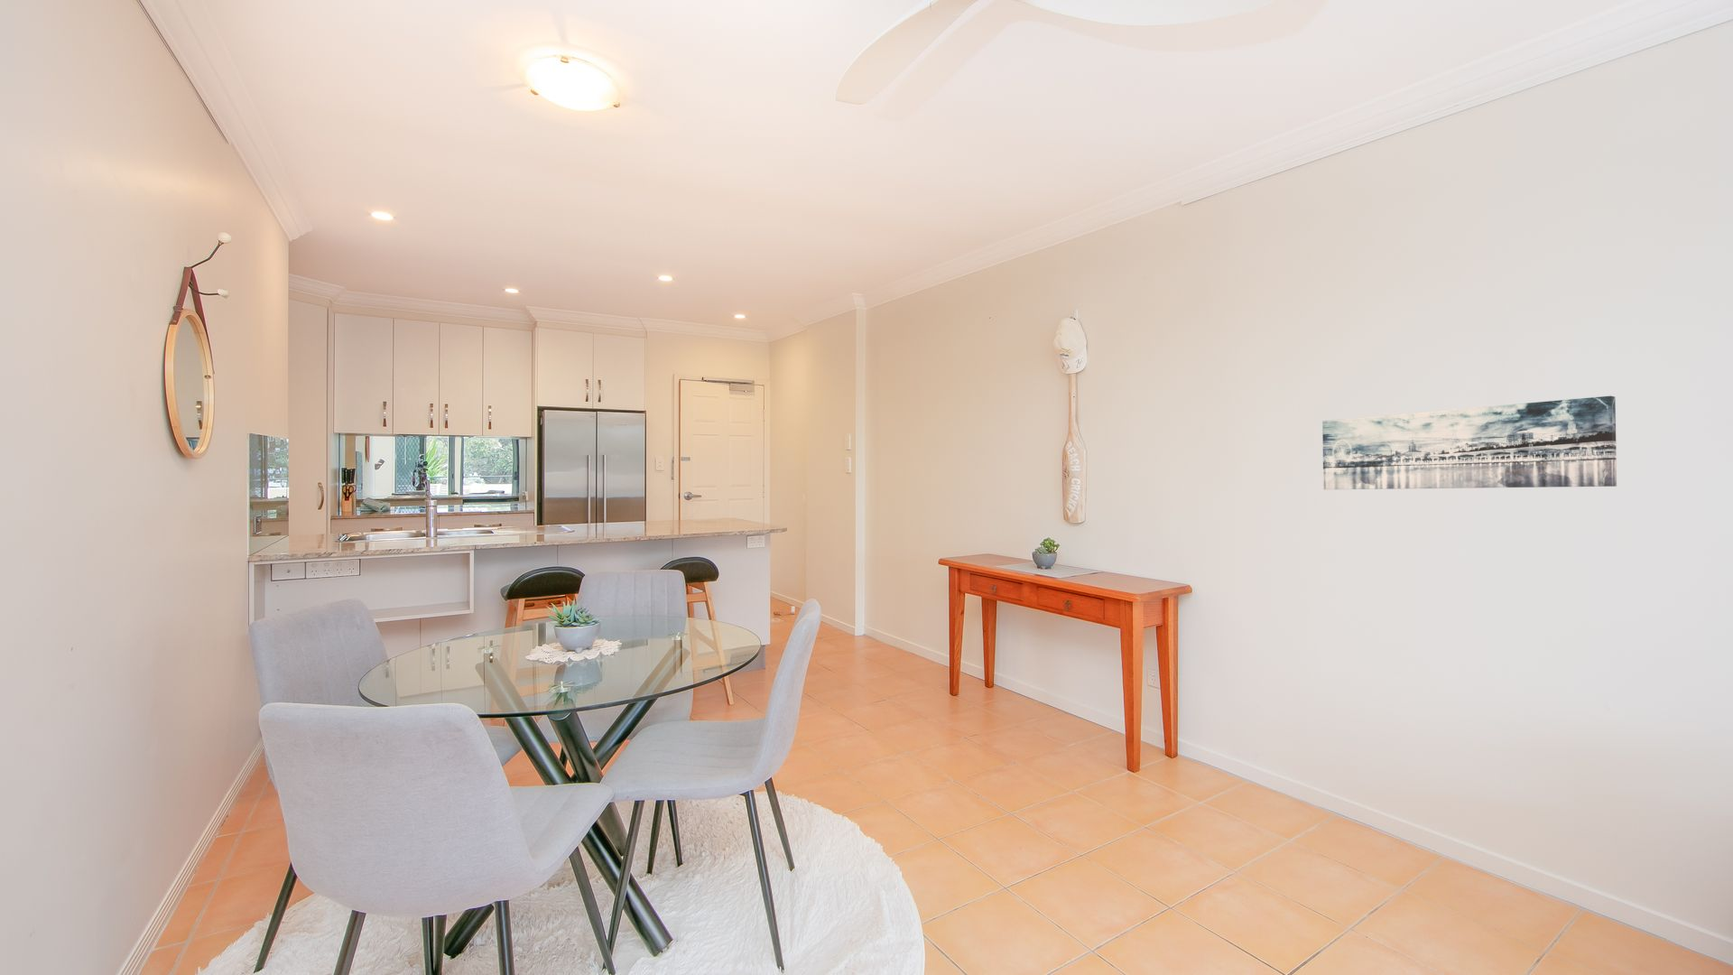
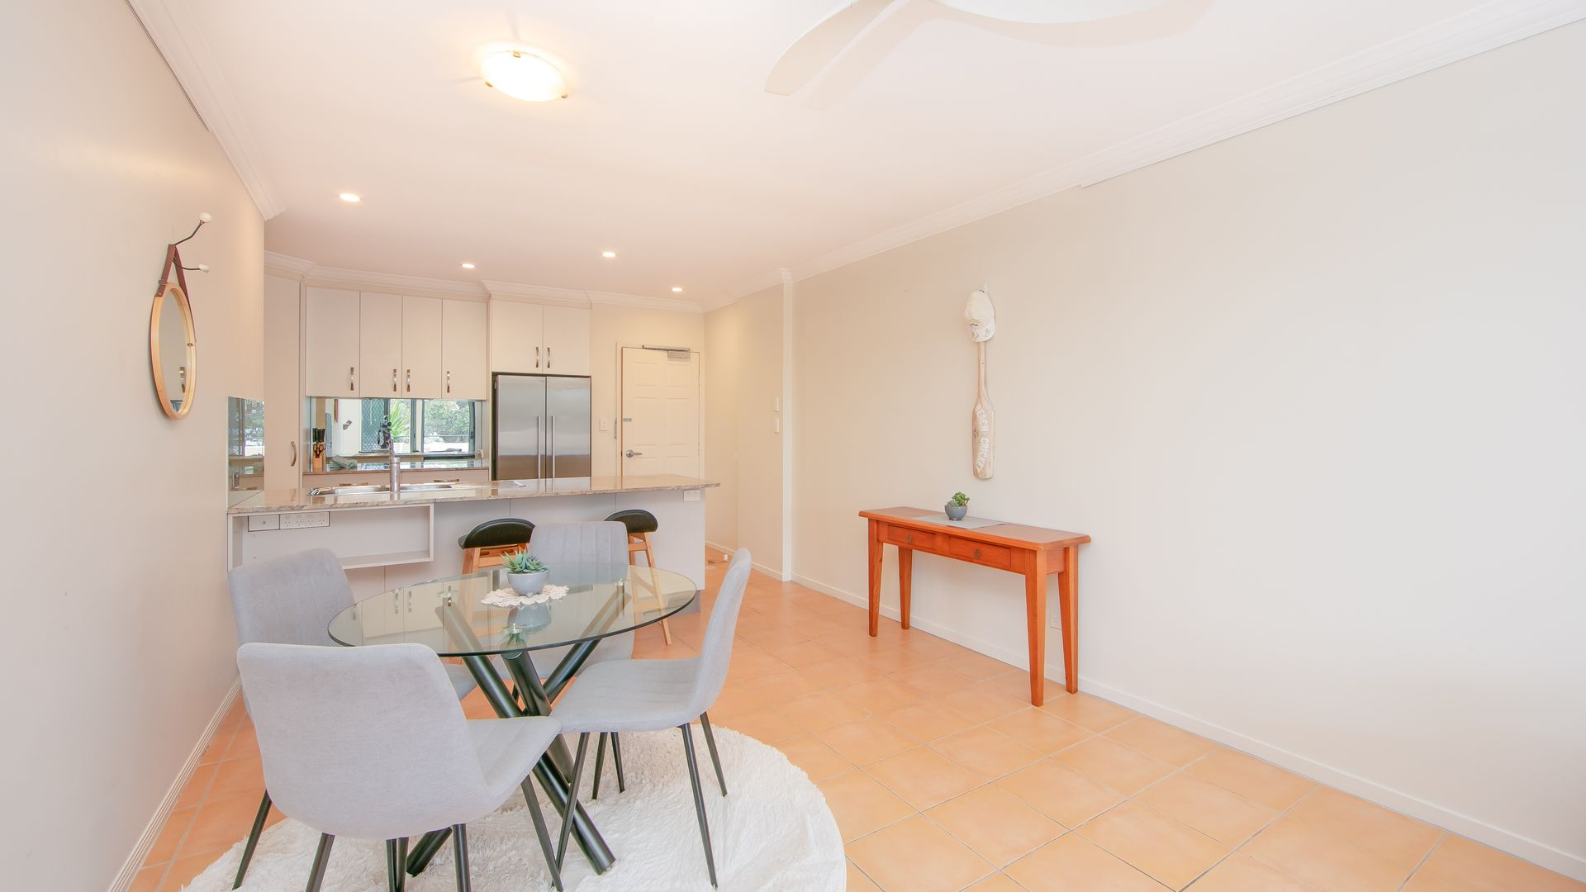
- wall art [1321,395,1618,490]
